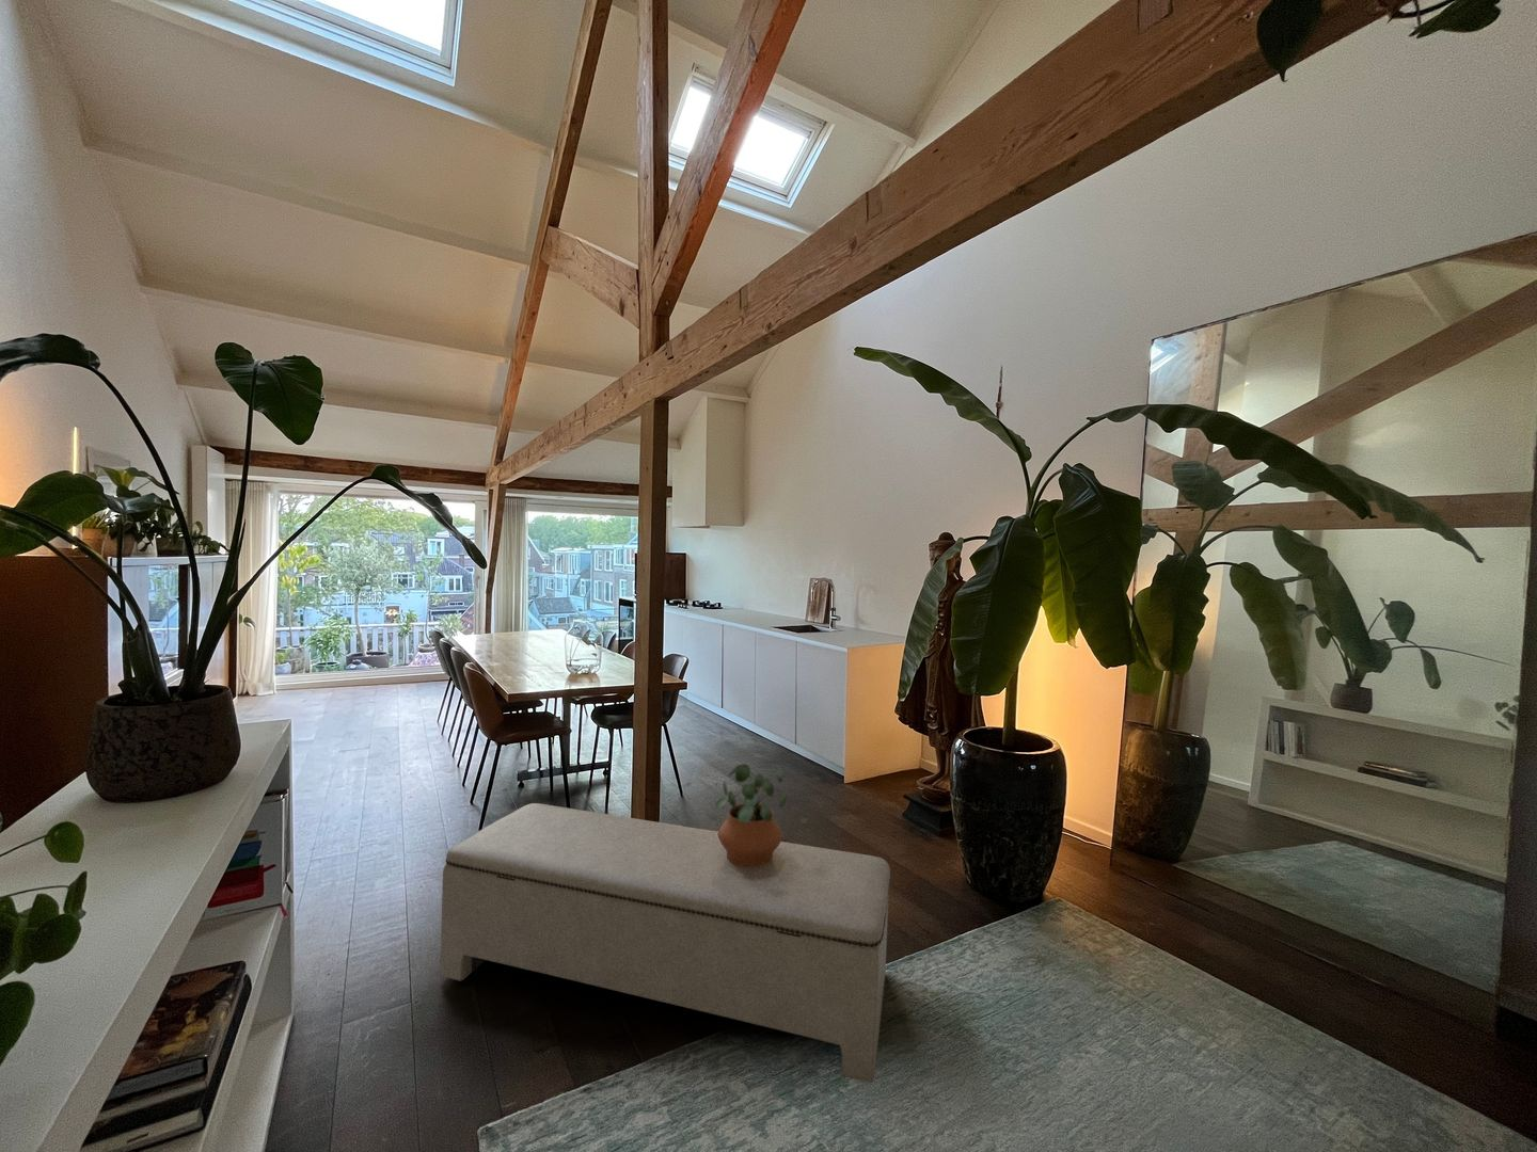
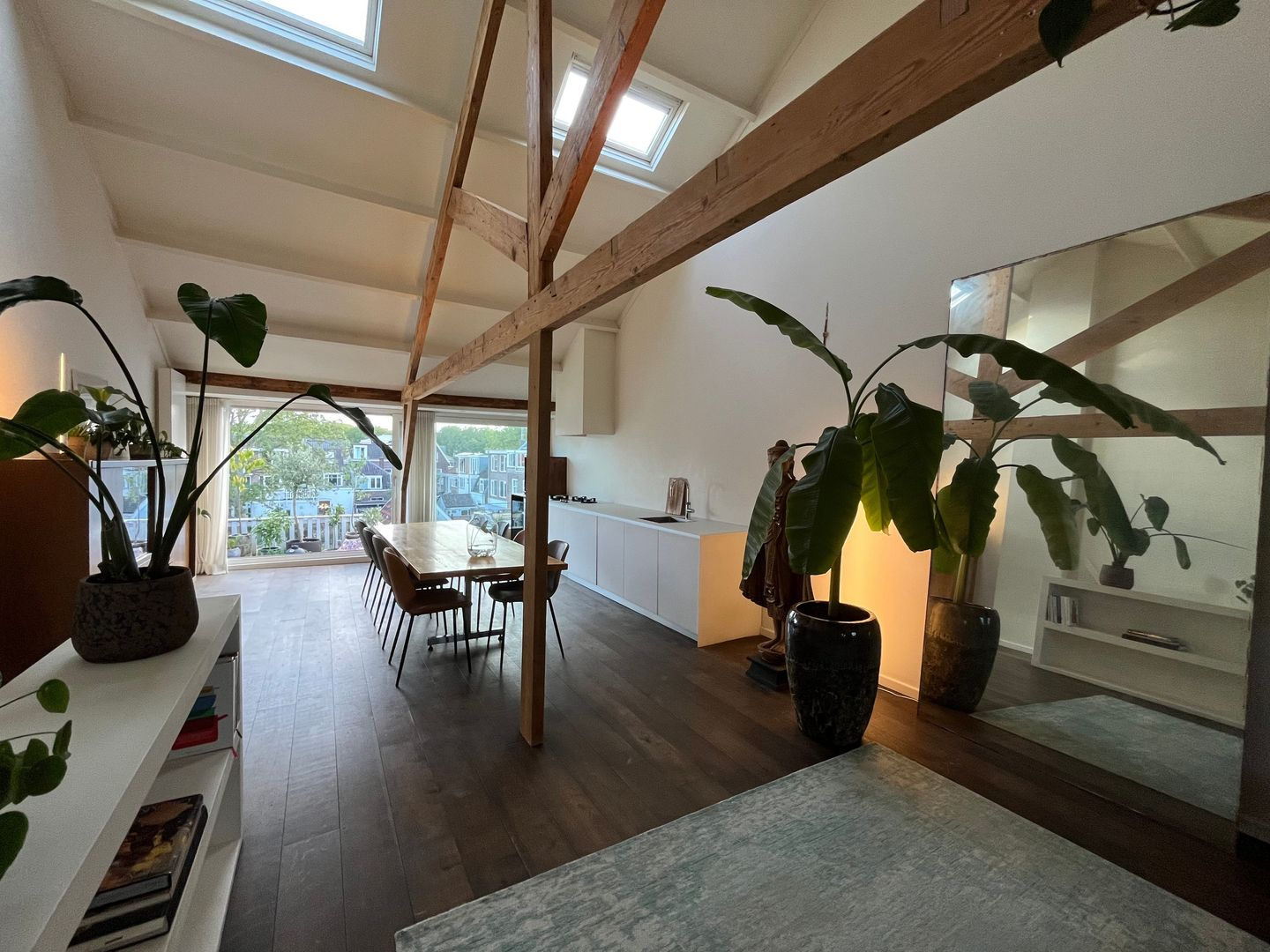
- bench [438,802,892,1084]
- potted plant [714,762,789,868]
